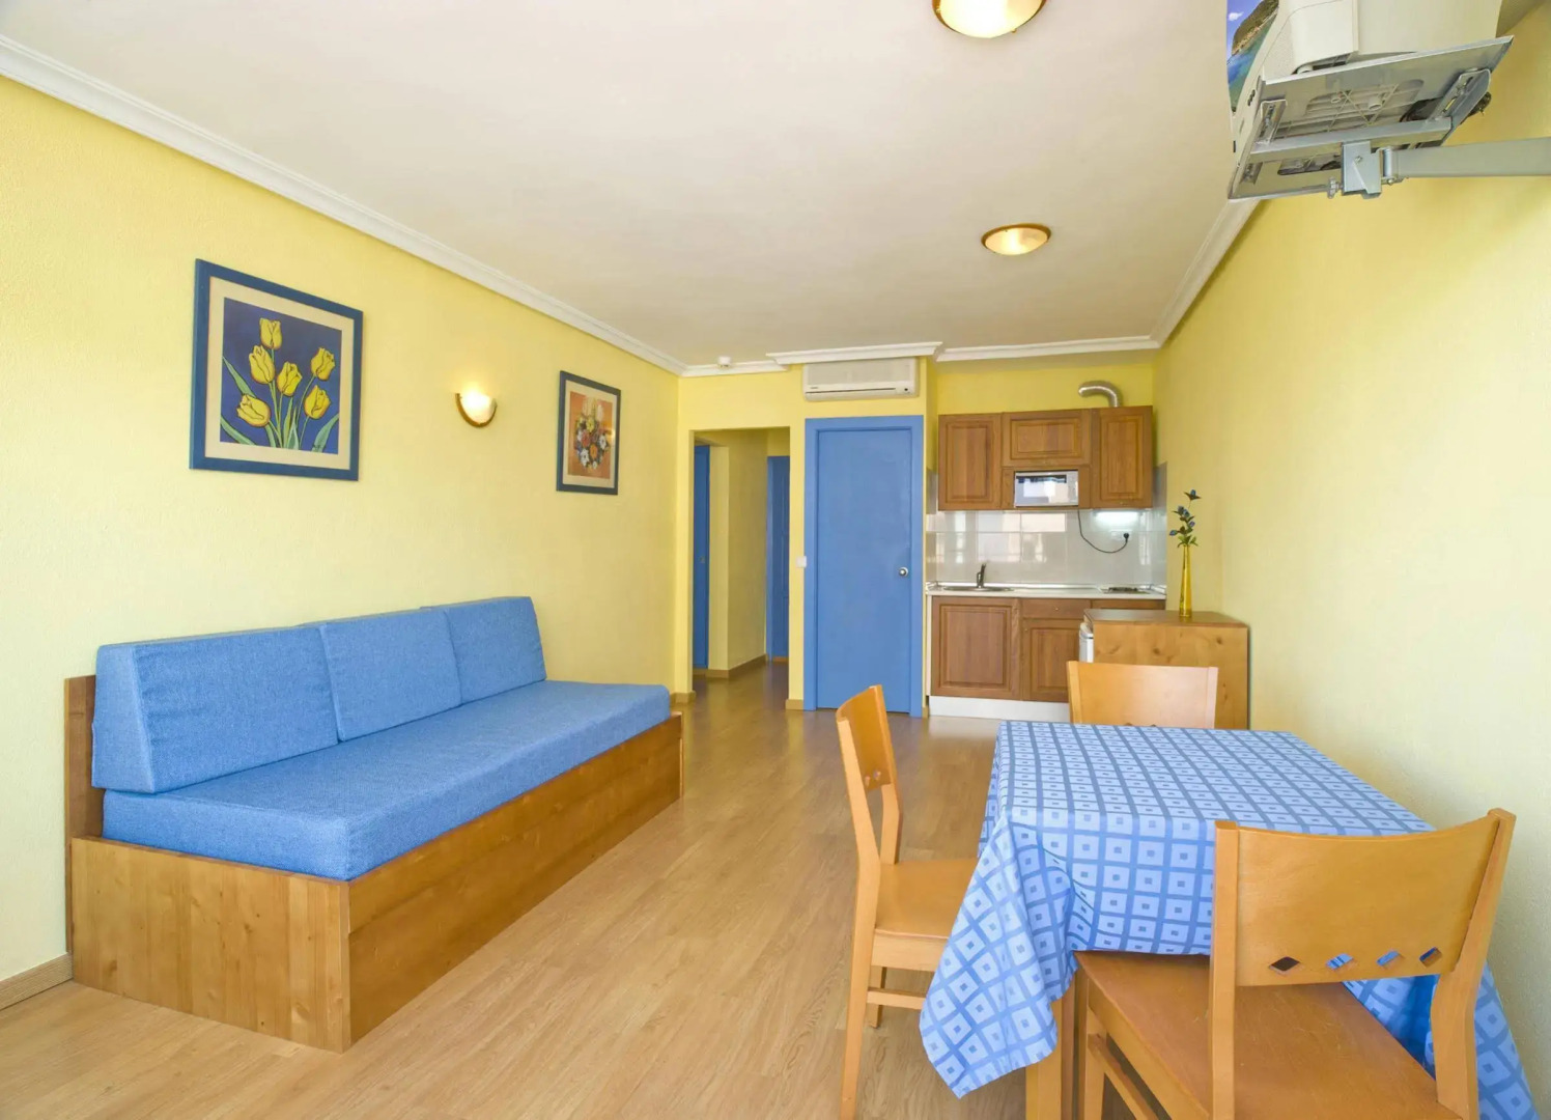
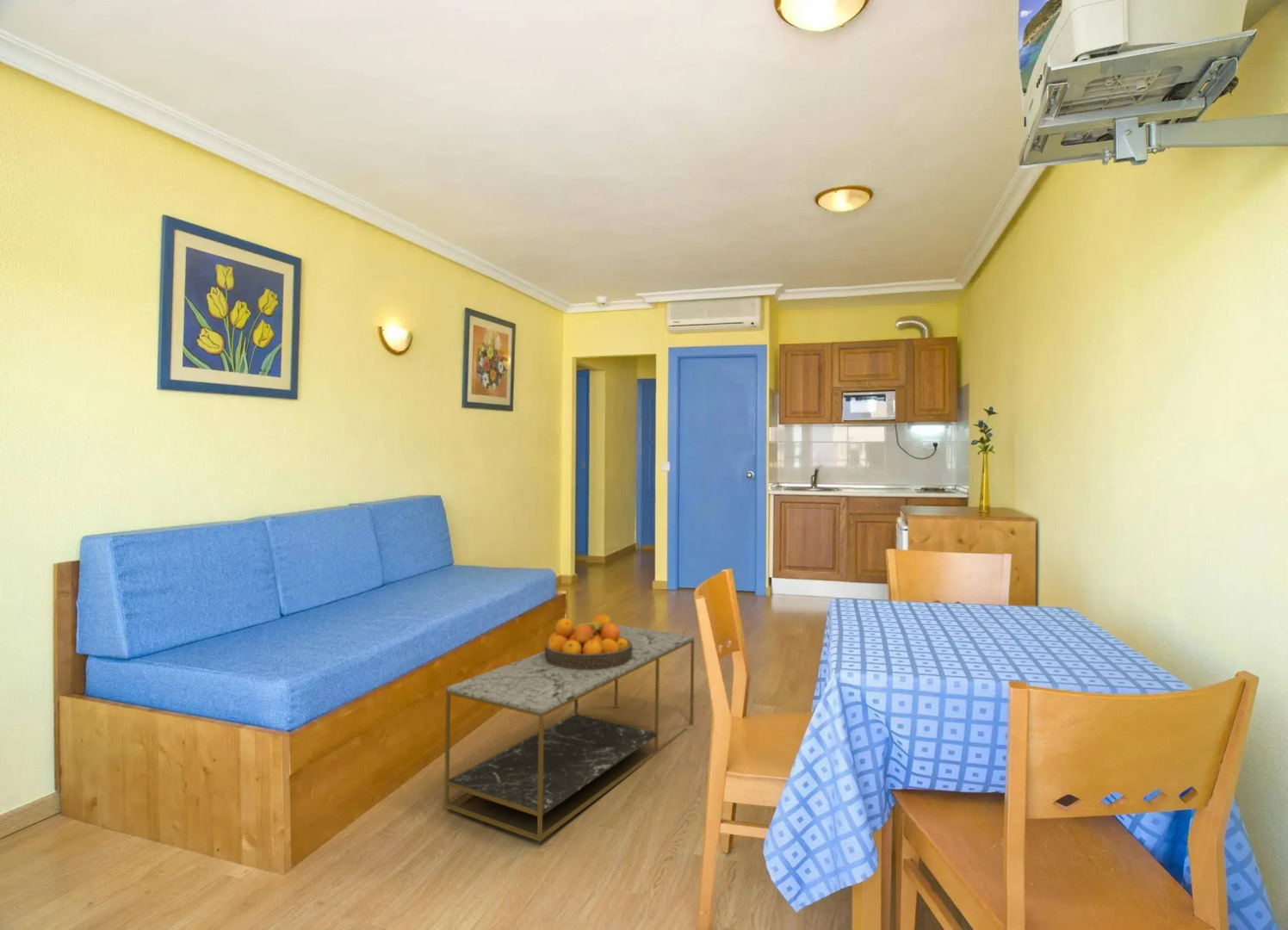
+ fruit bowl [544,613,632,669]
+ coffee table [443,623,696,842]
